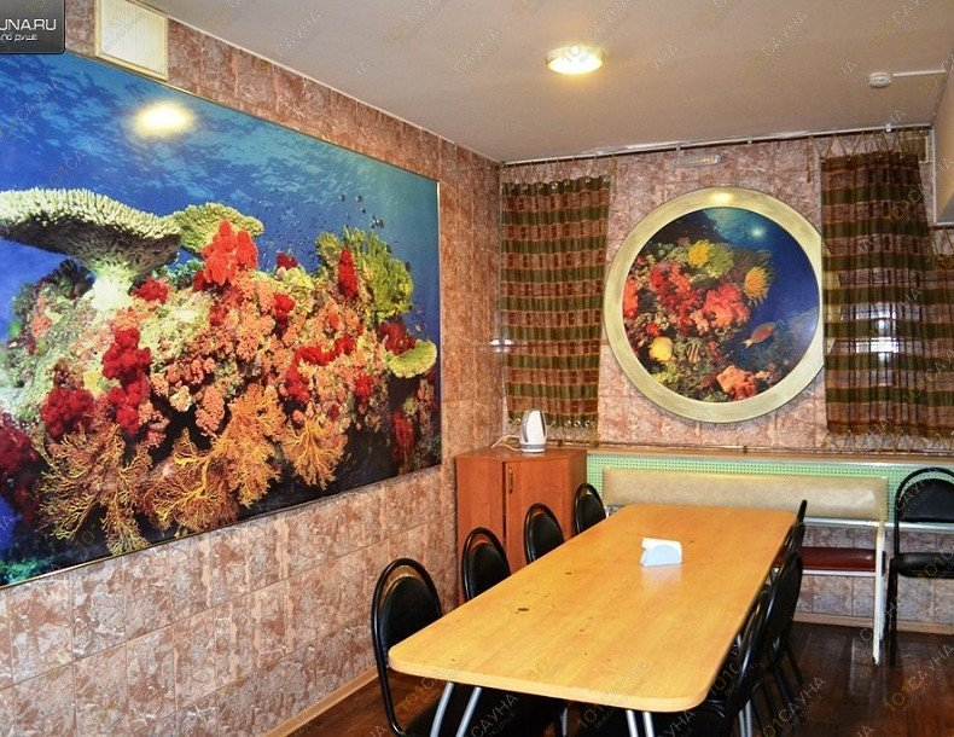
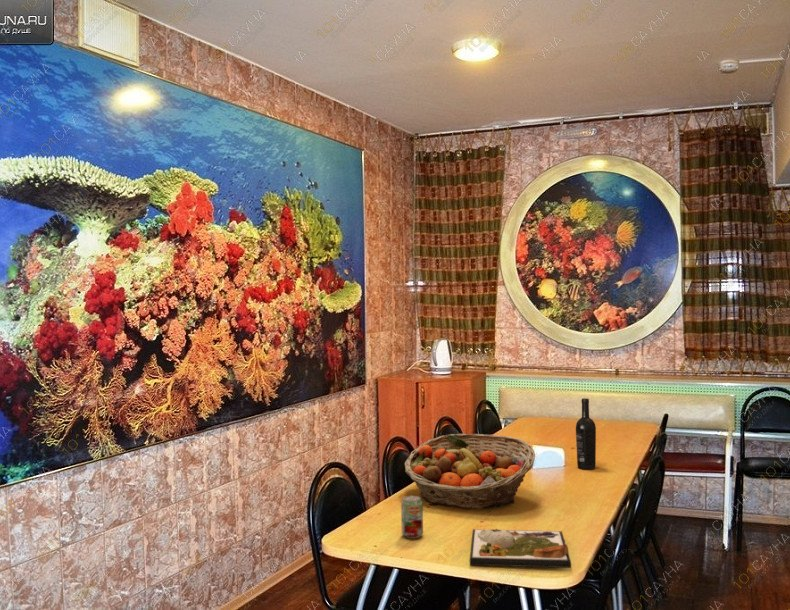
+ beverage can [400,495,424,539]
+ dinner plate [469,528,572,569]
+ fruit basket [404,433,536,510]
+ wine bottle [575,397,597,470]
